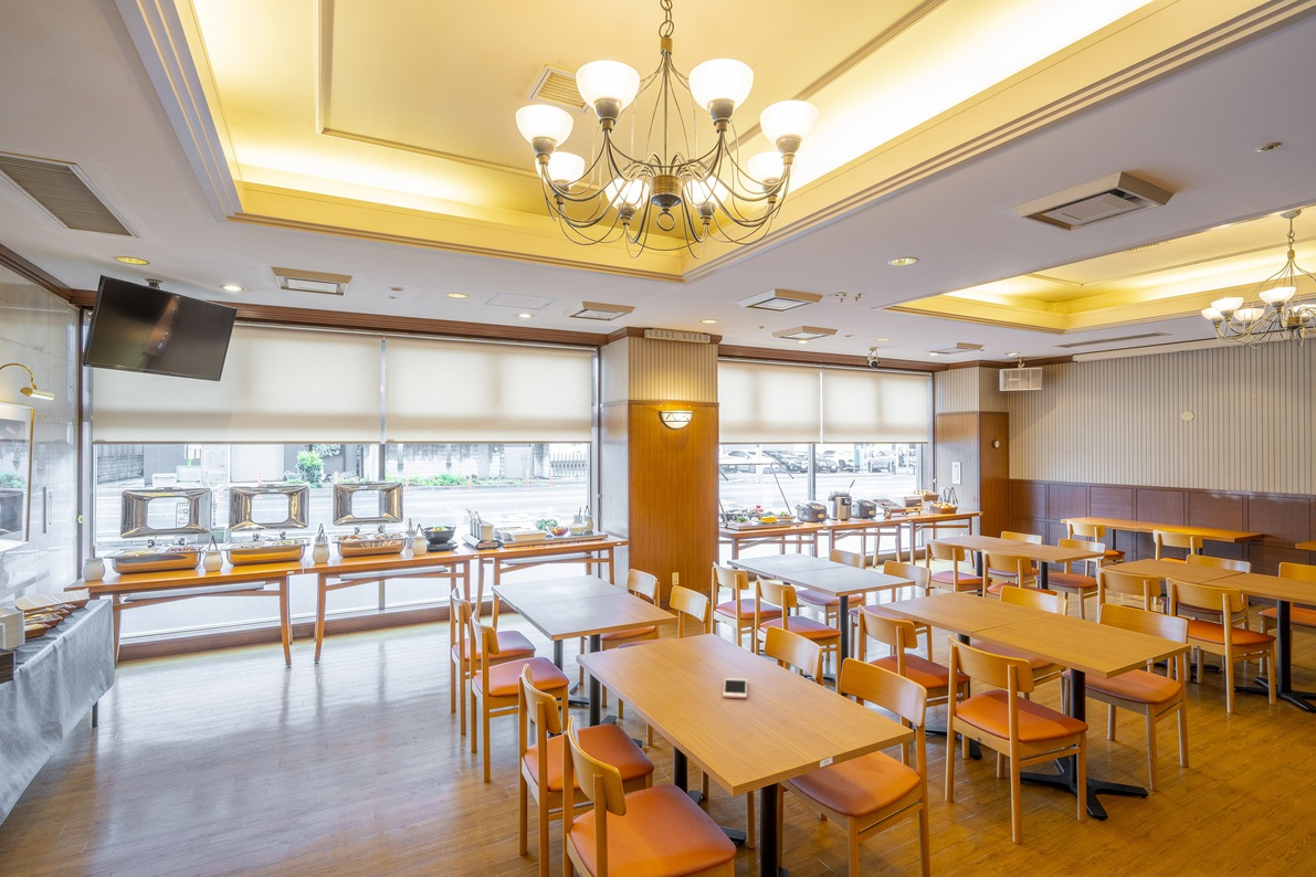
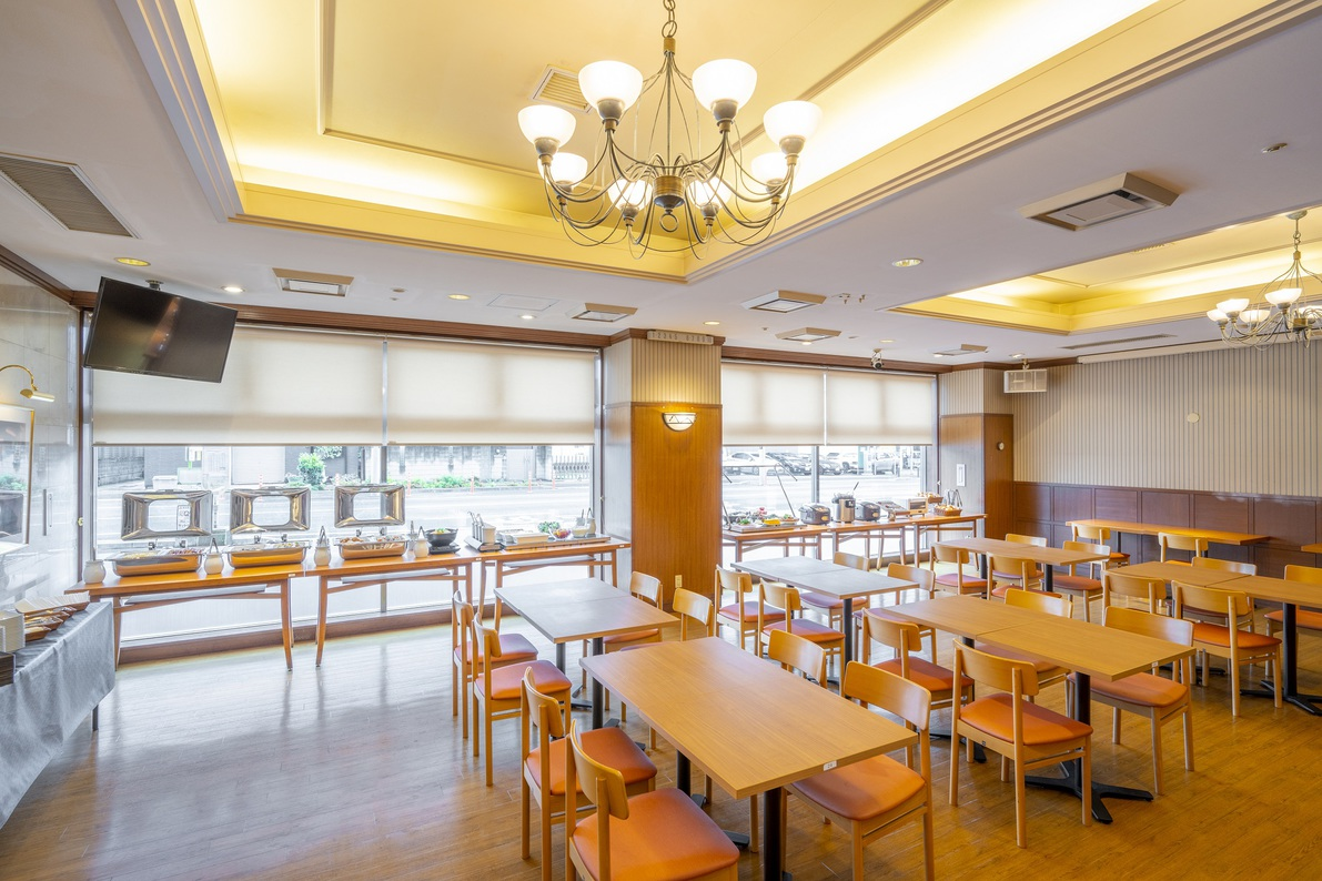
- cell phone [722,677,748,699]
